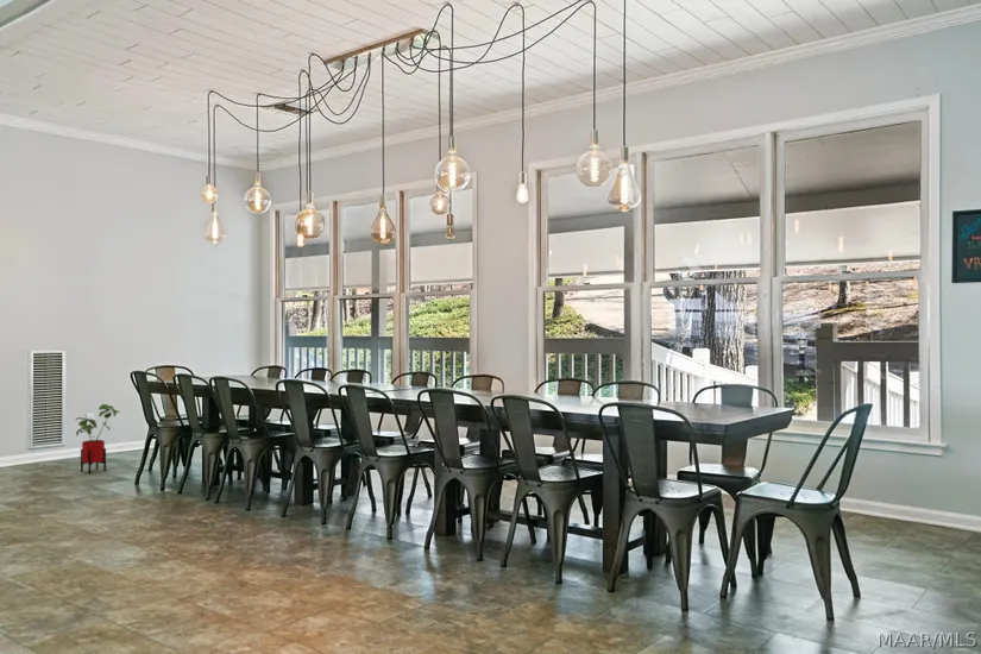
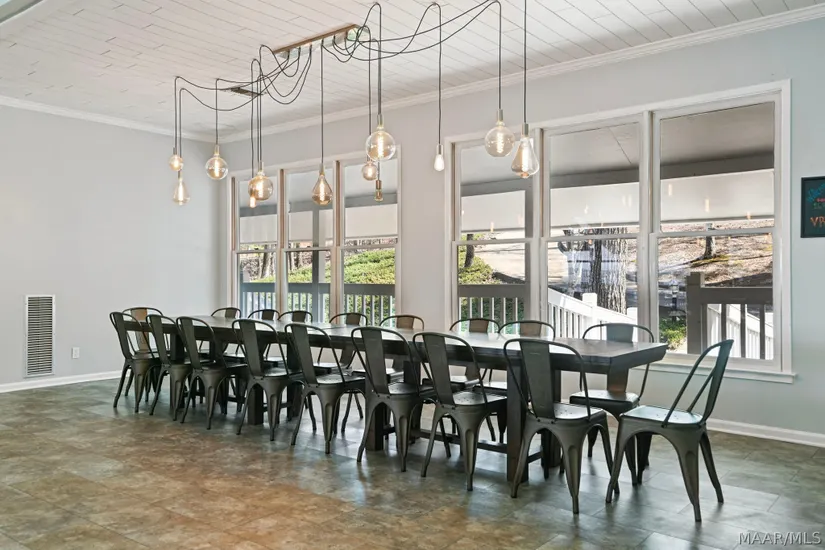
- house plant [75,403,121,474]
